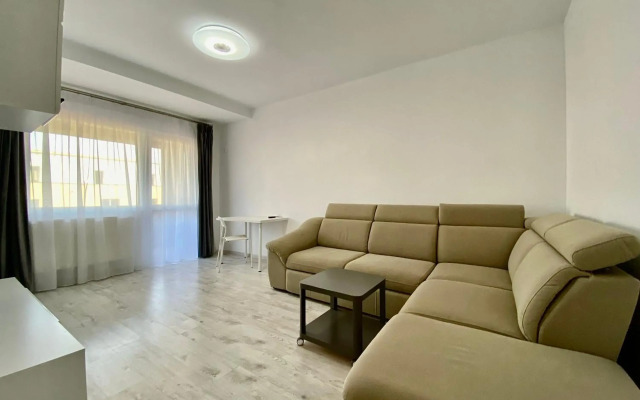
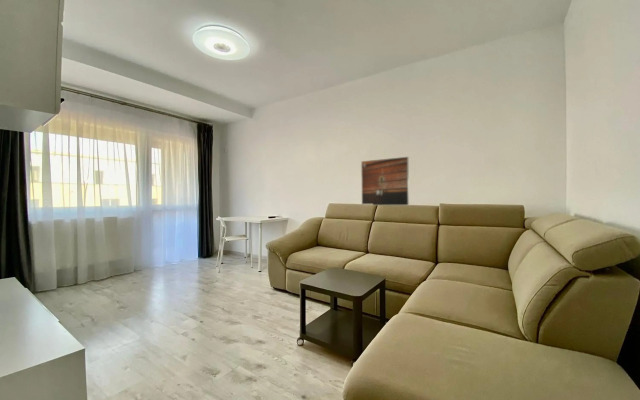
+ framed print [360,156,410,206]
